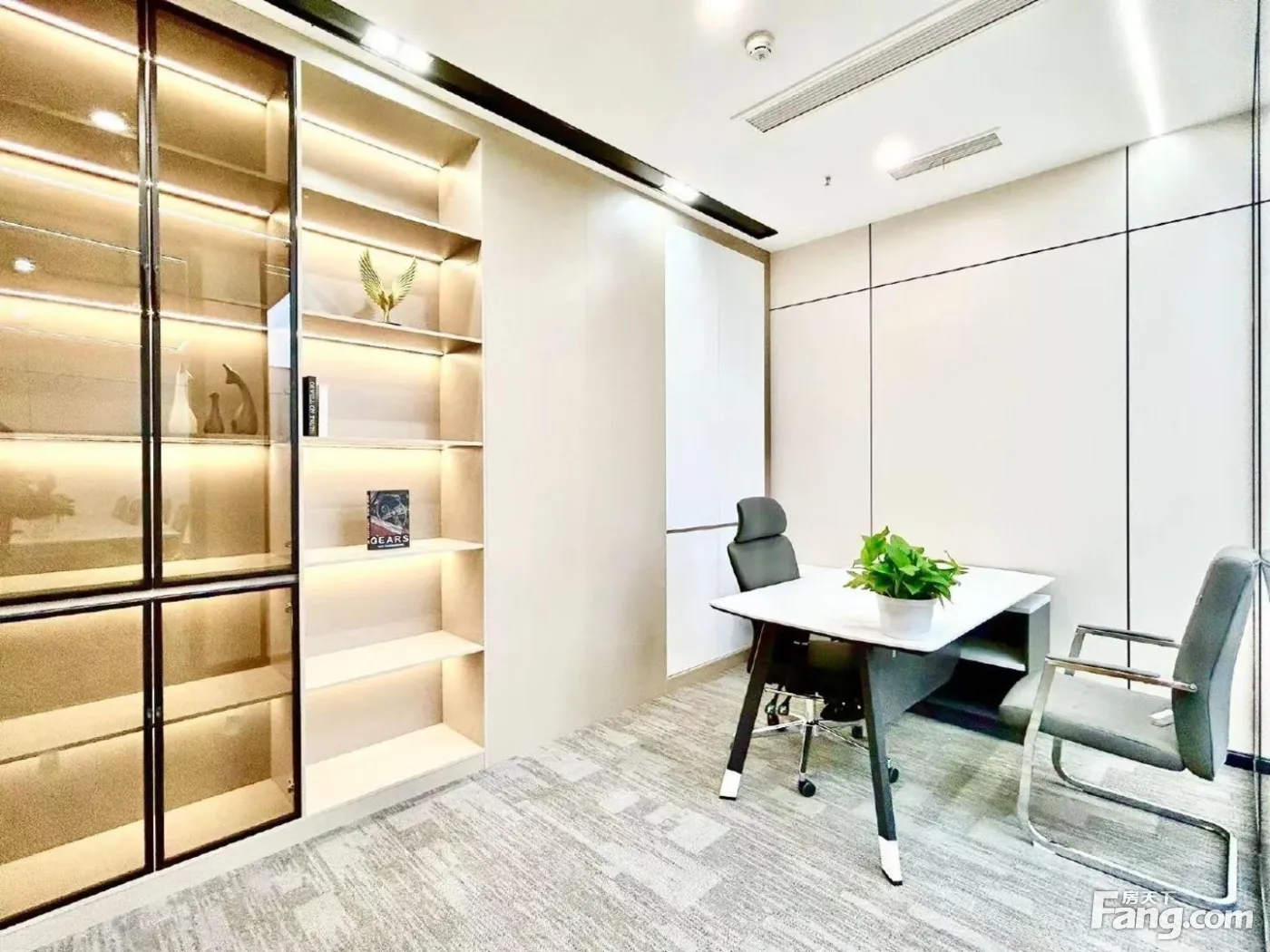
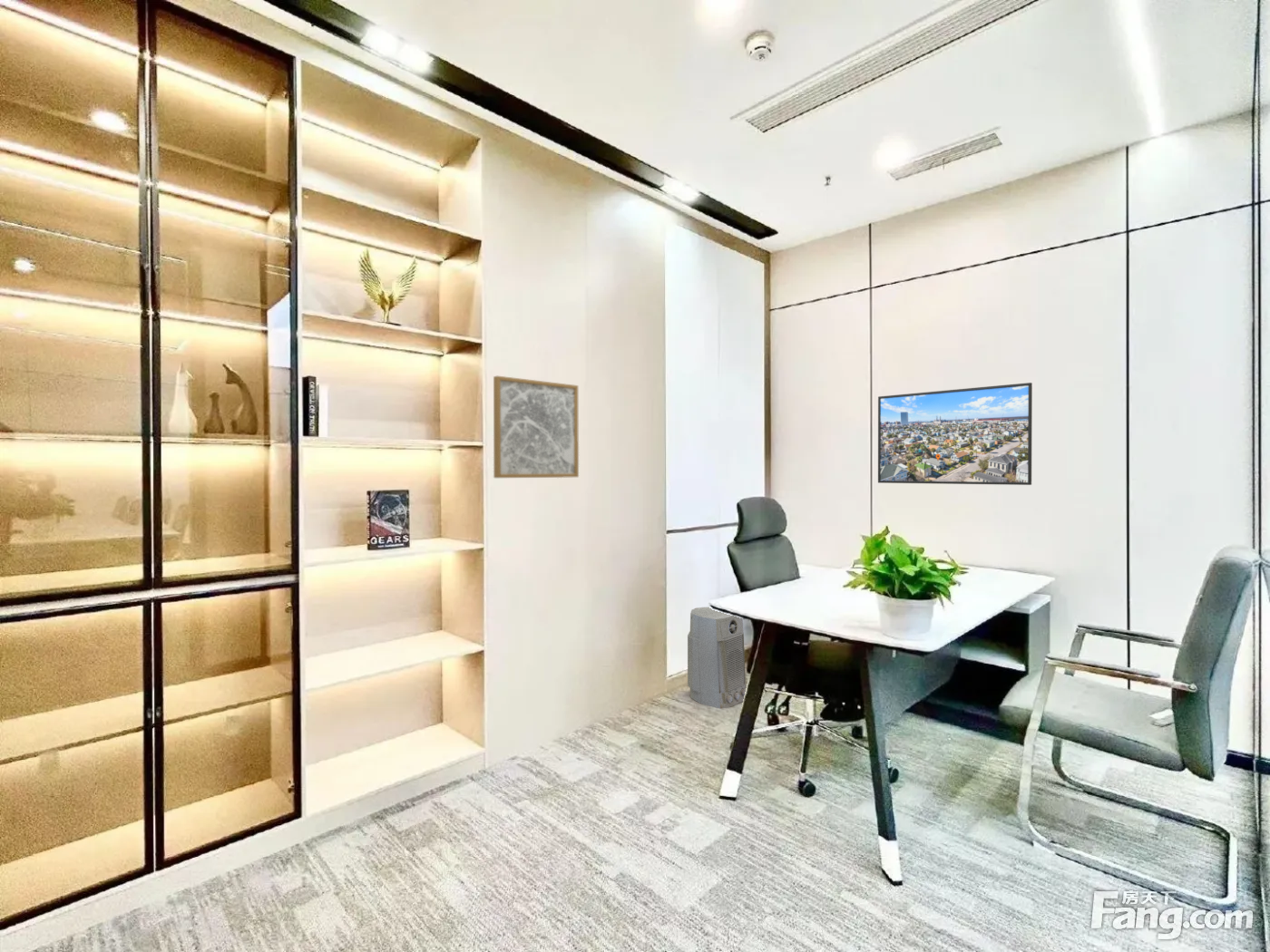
+ air purifier [687,607,747,709]
+ wall art [493,375,580,479]
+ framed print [877,382,1033,486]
